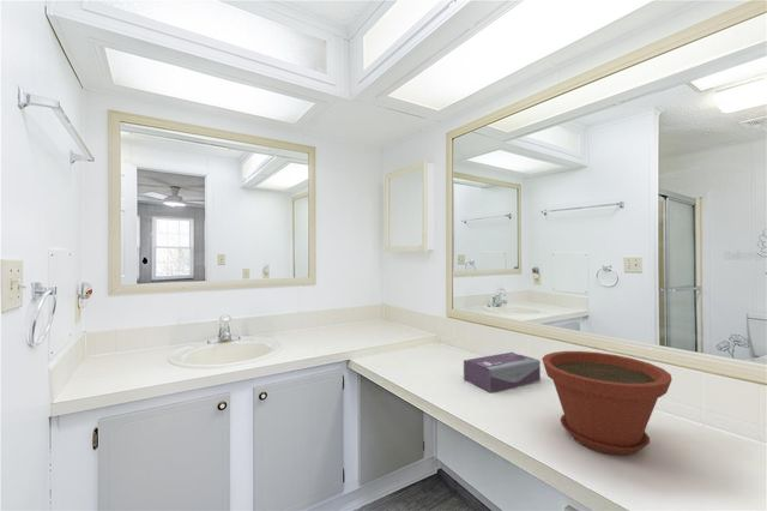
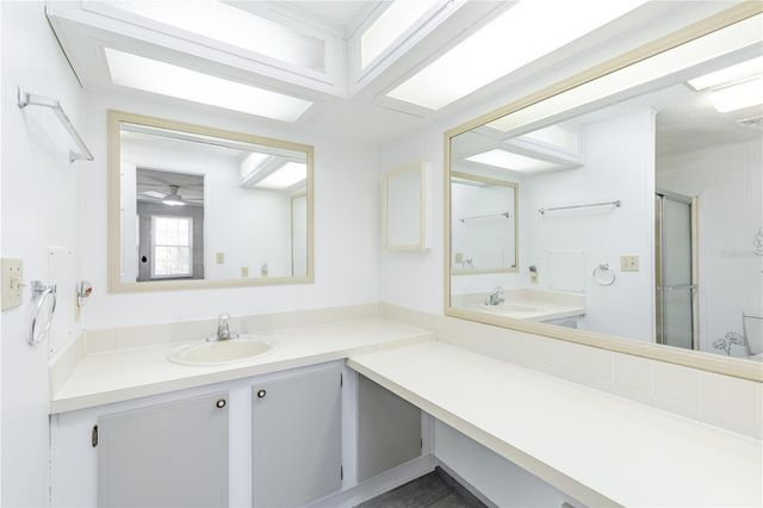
- plant pot [540,350,674,456]
- tissue box [463,351,542,393]
